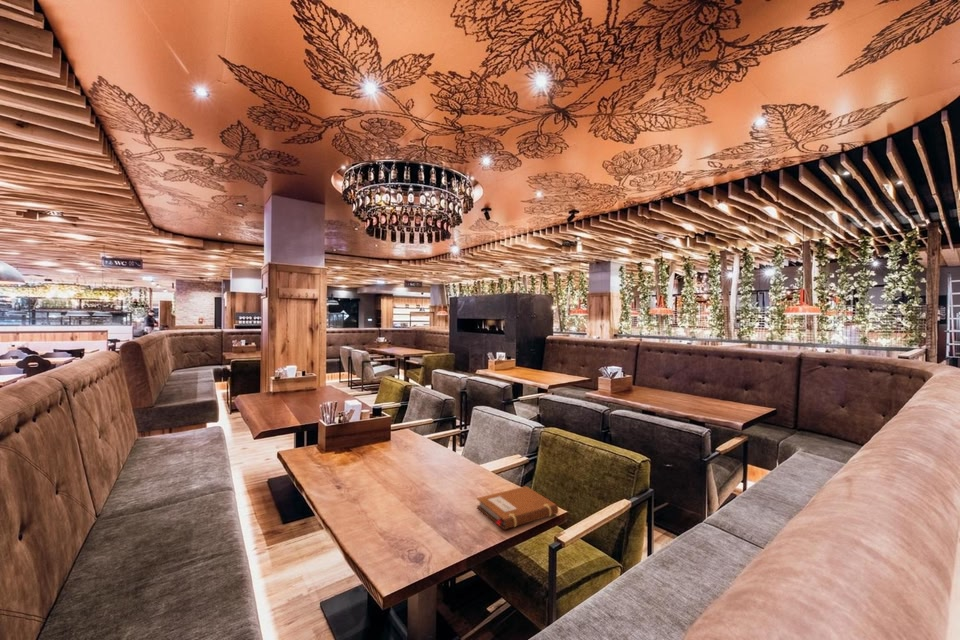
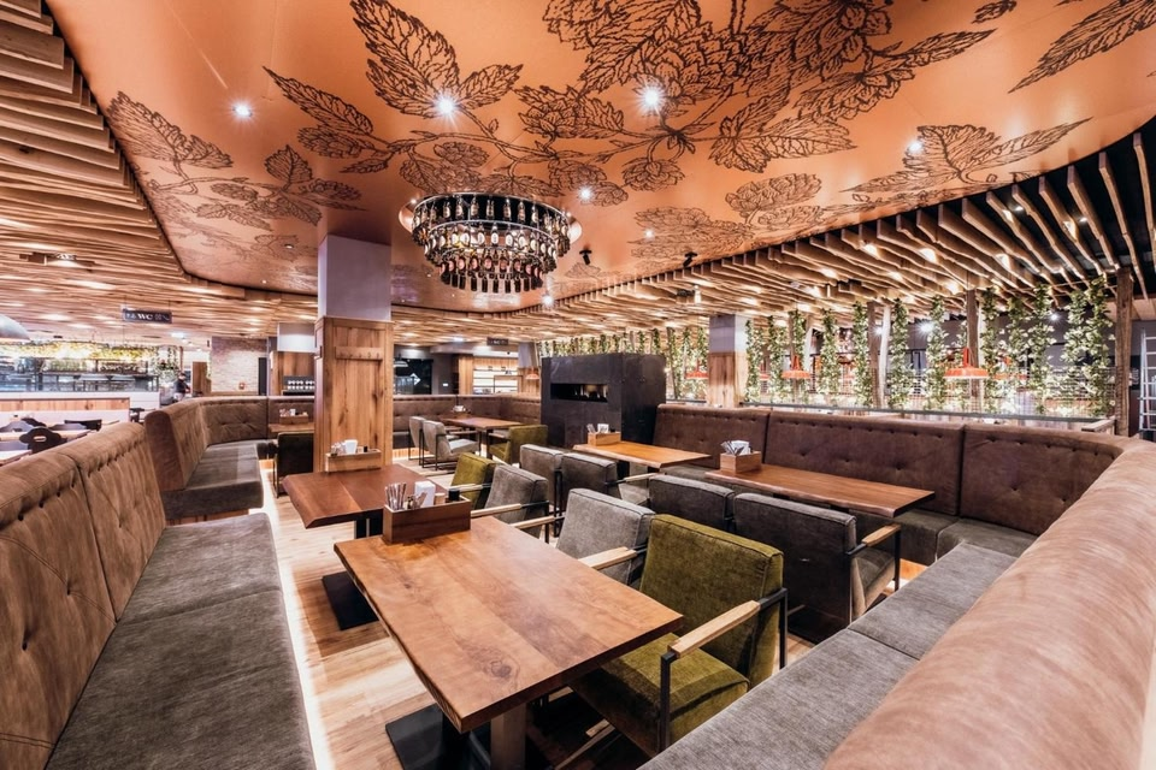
- notebook [476,485,559,530]
